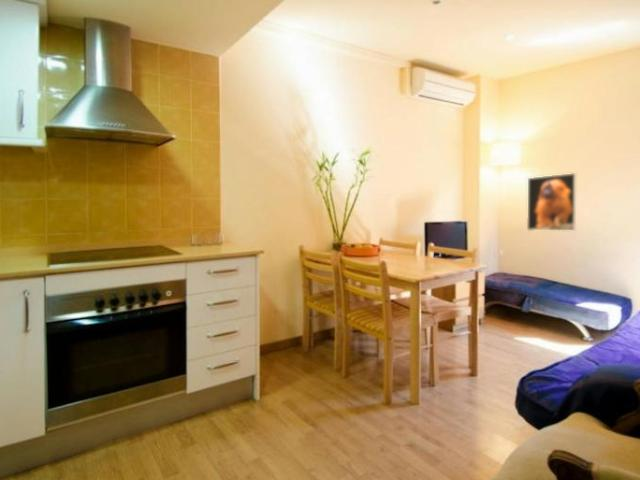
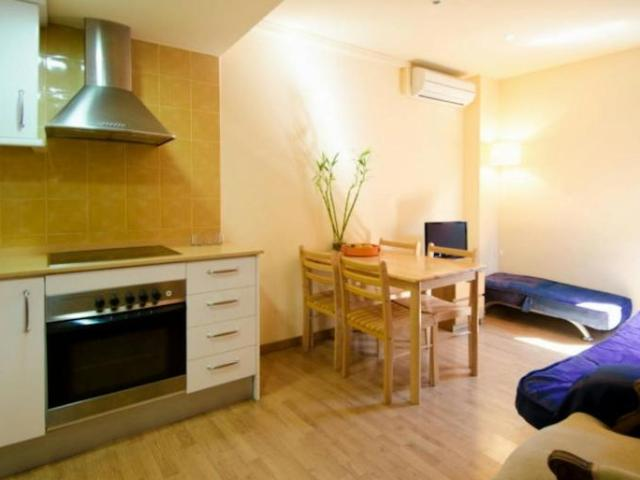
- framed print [526,172,577,232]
